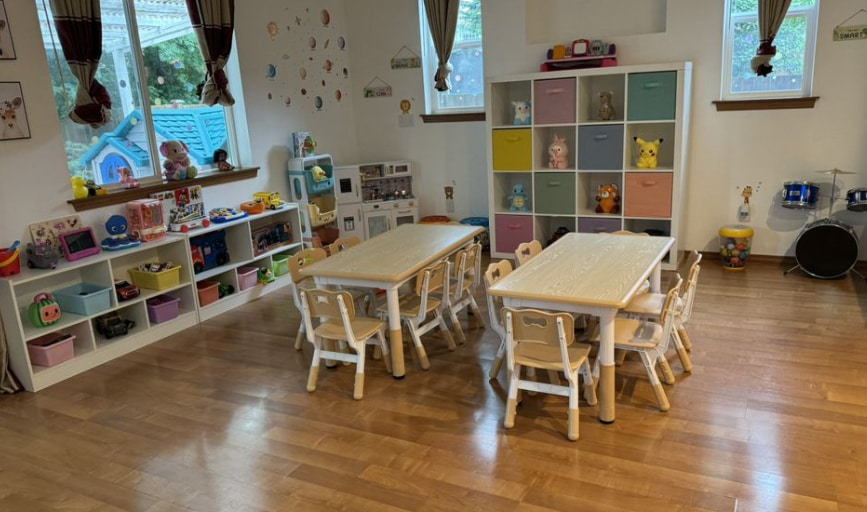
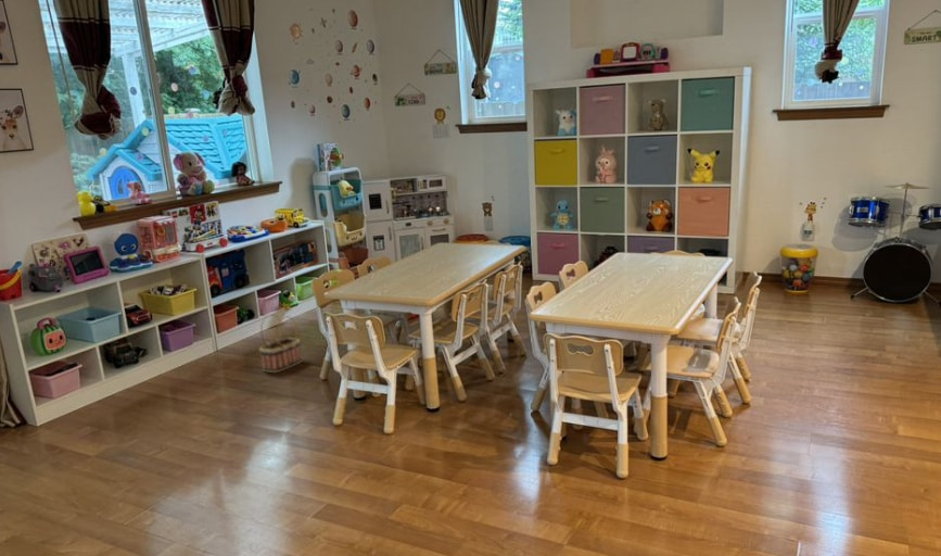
+ basket [258,313,303,374]
